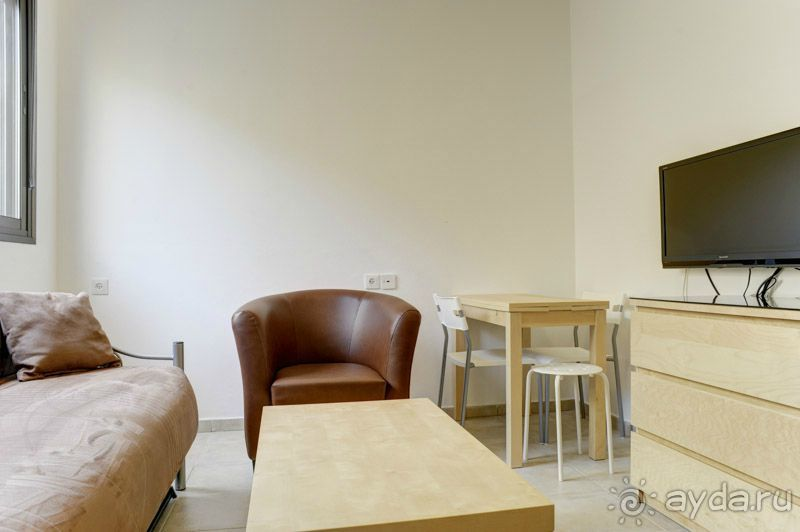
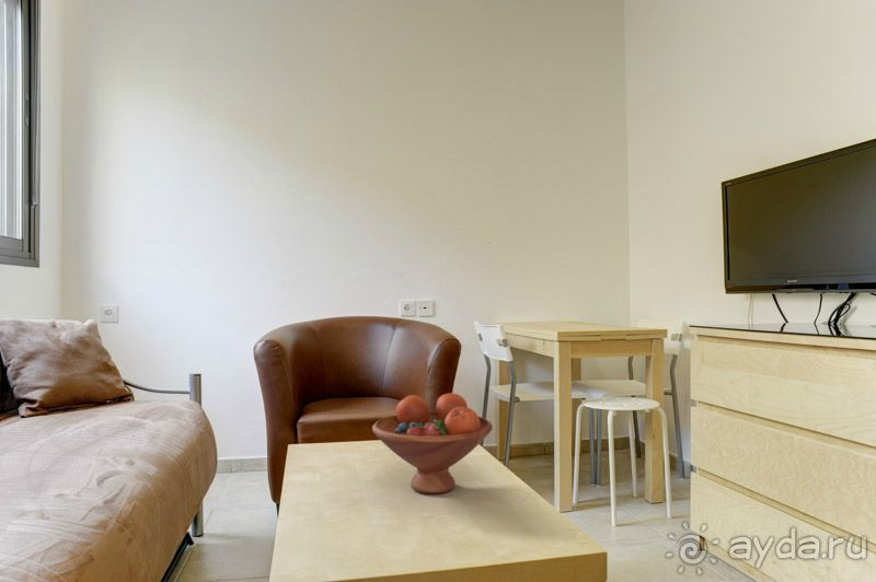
+ fruit bowl [371,392,494,494]
